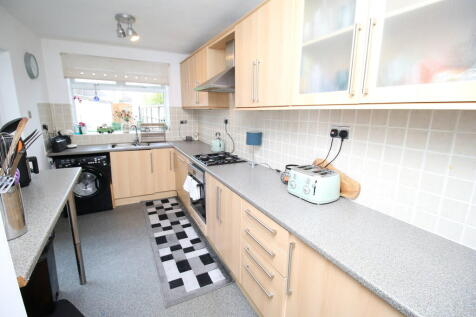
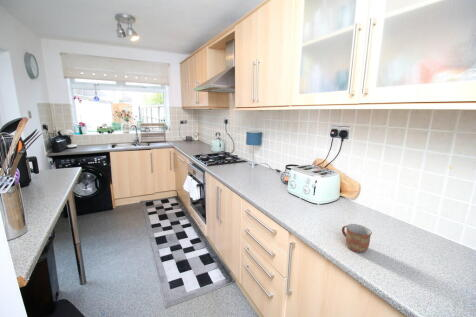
+ mug [341,223,373,253]
